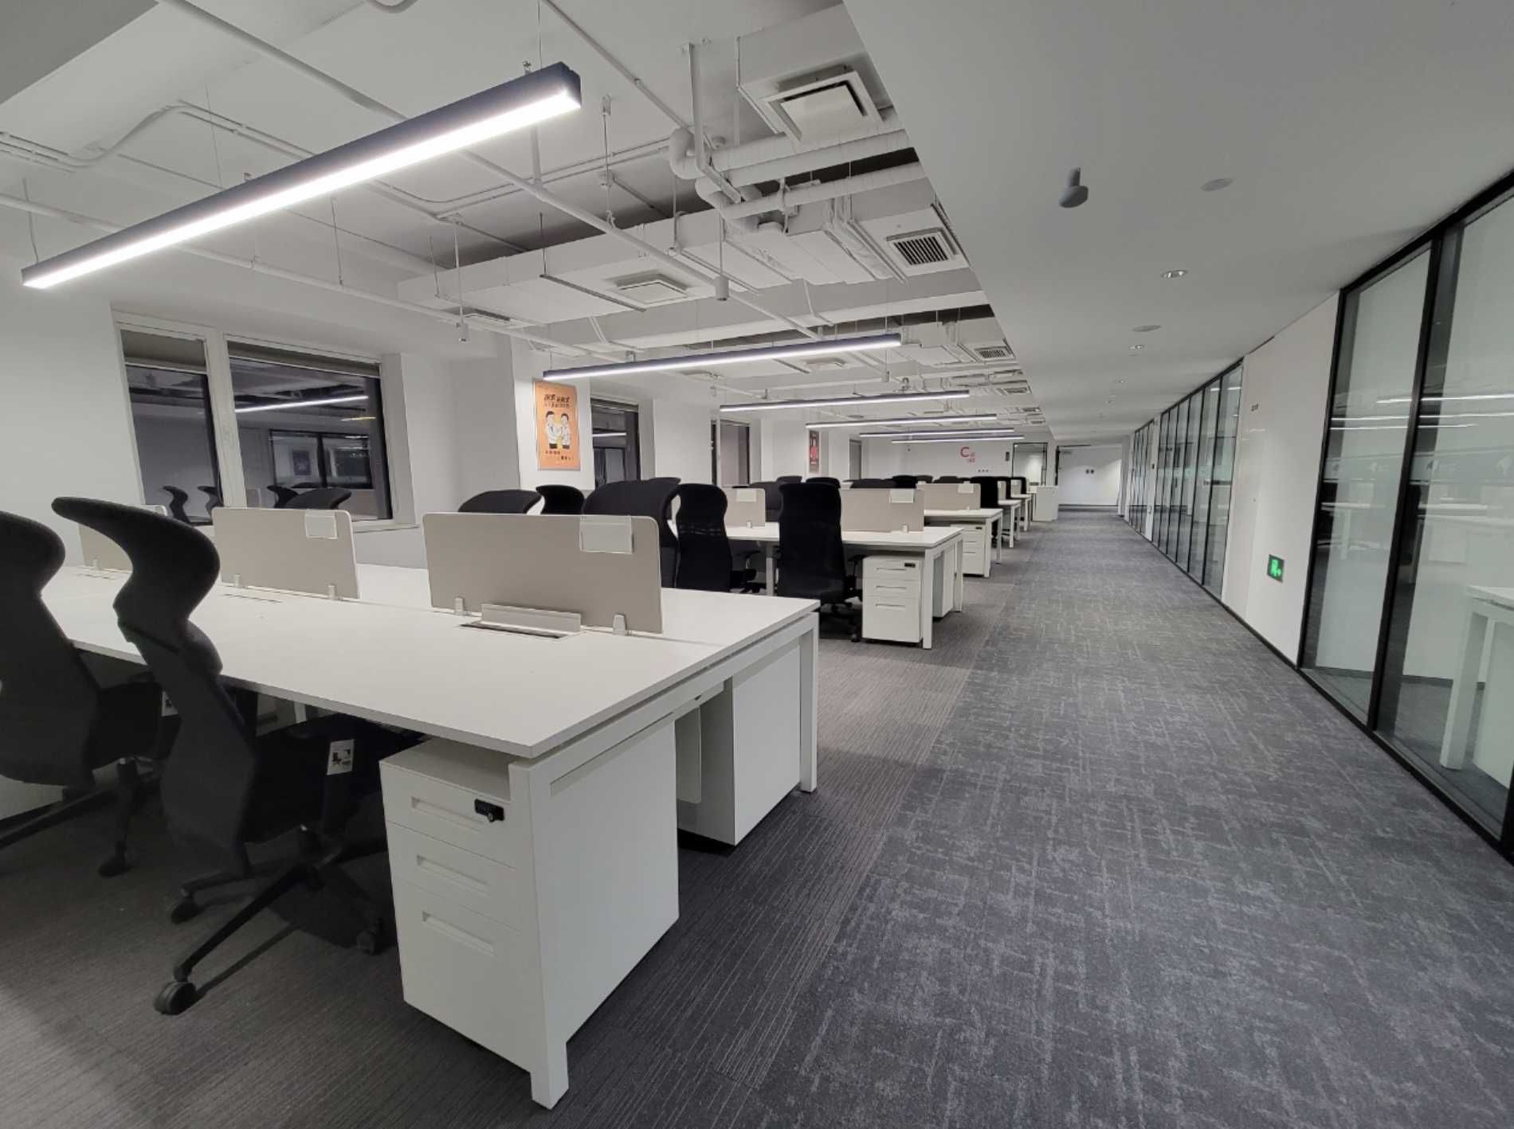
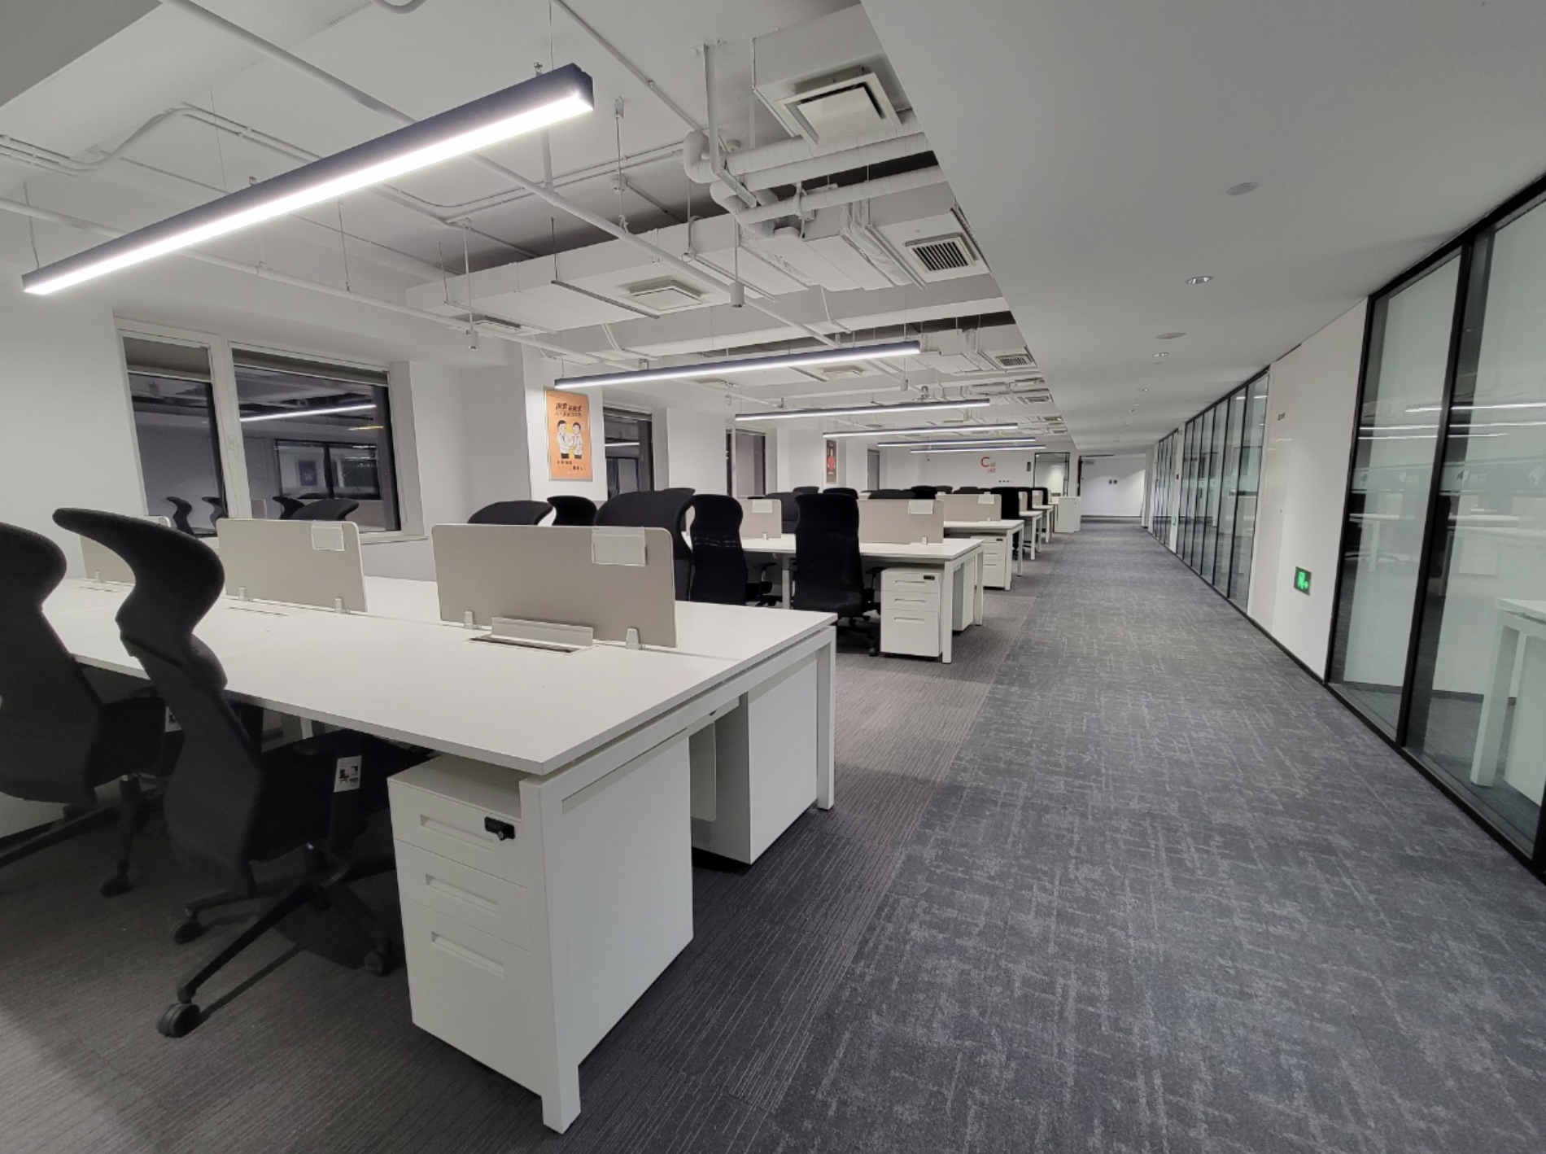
- security camera [1057,166,1089,209]
